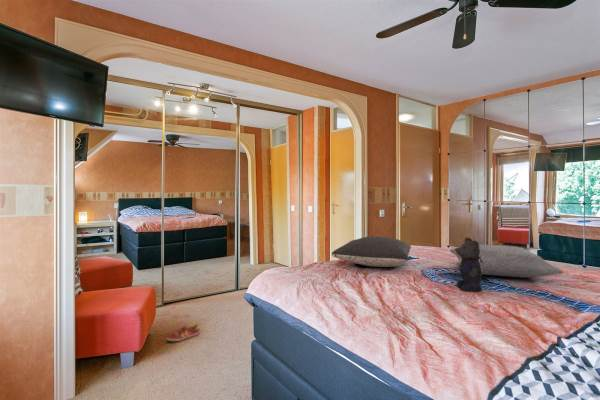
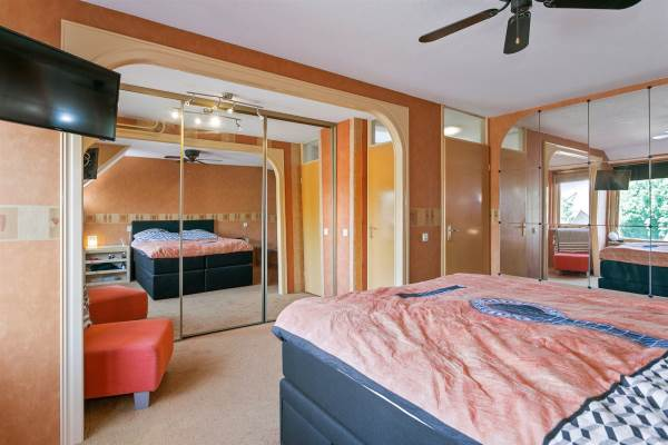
- shoe [165,322,200,342]
- pillow [331,235,412,268]
- pillow [449,243,565,279]
- bear [454,236,484,293]
